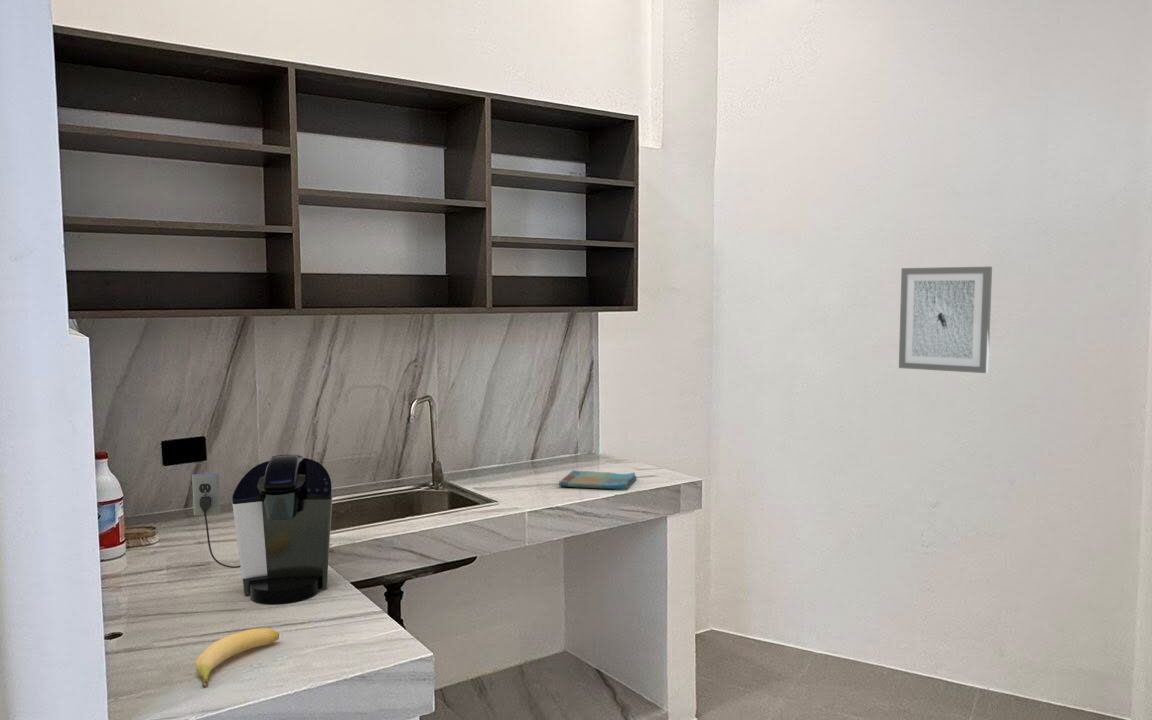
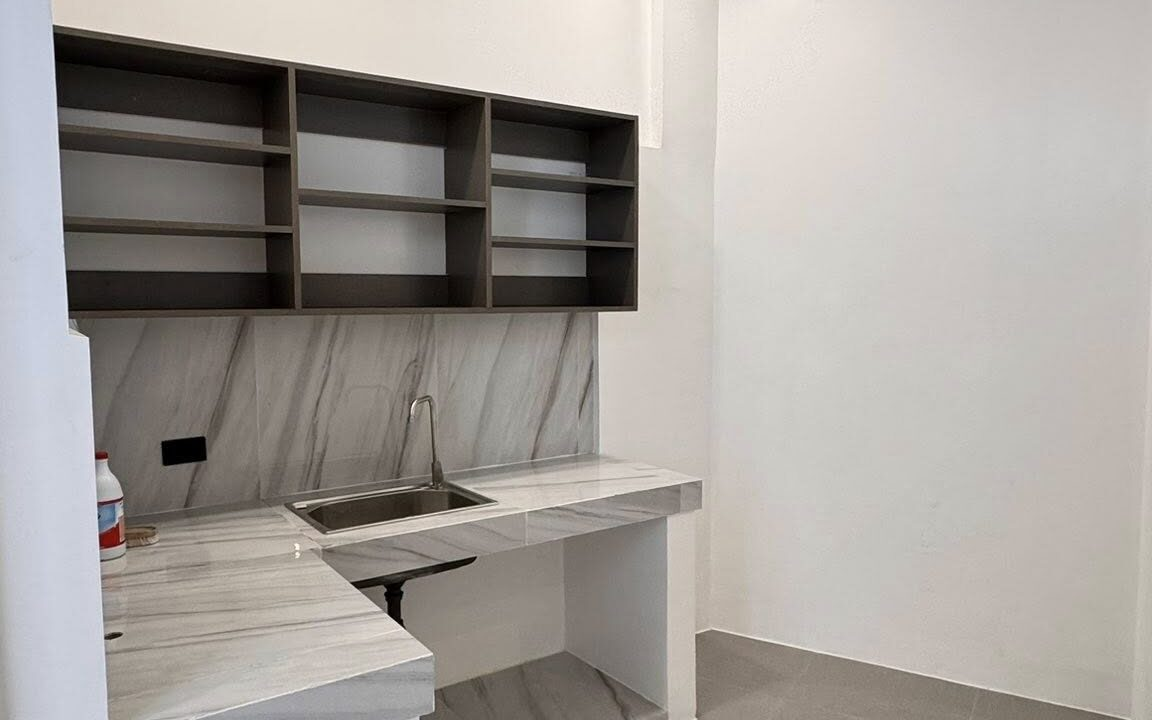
- coffee maker [191,454,333,605]
- banana [195,627,280,688]
- wall art [898,266,993,374]
- dish towel [558,469,638,491]
